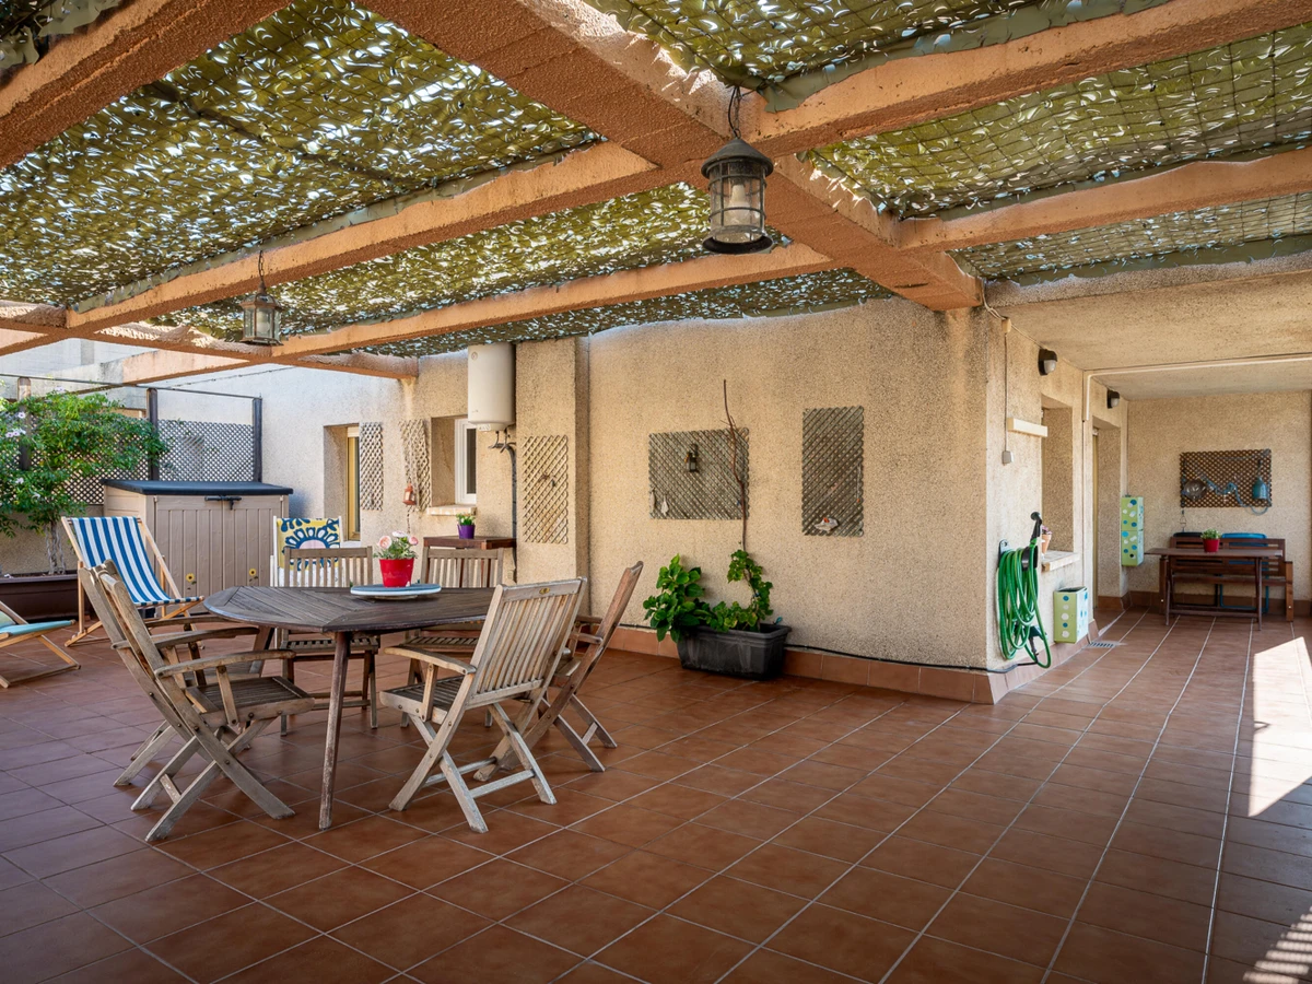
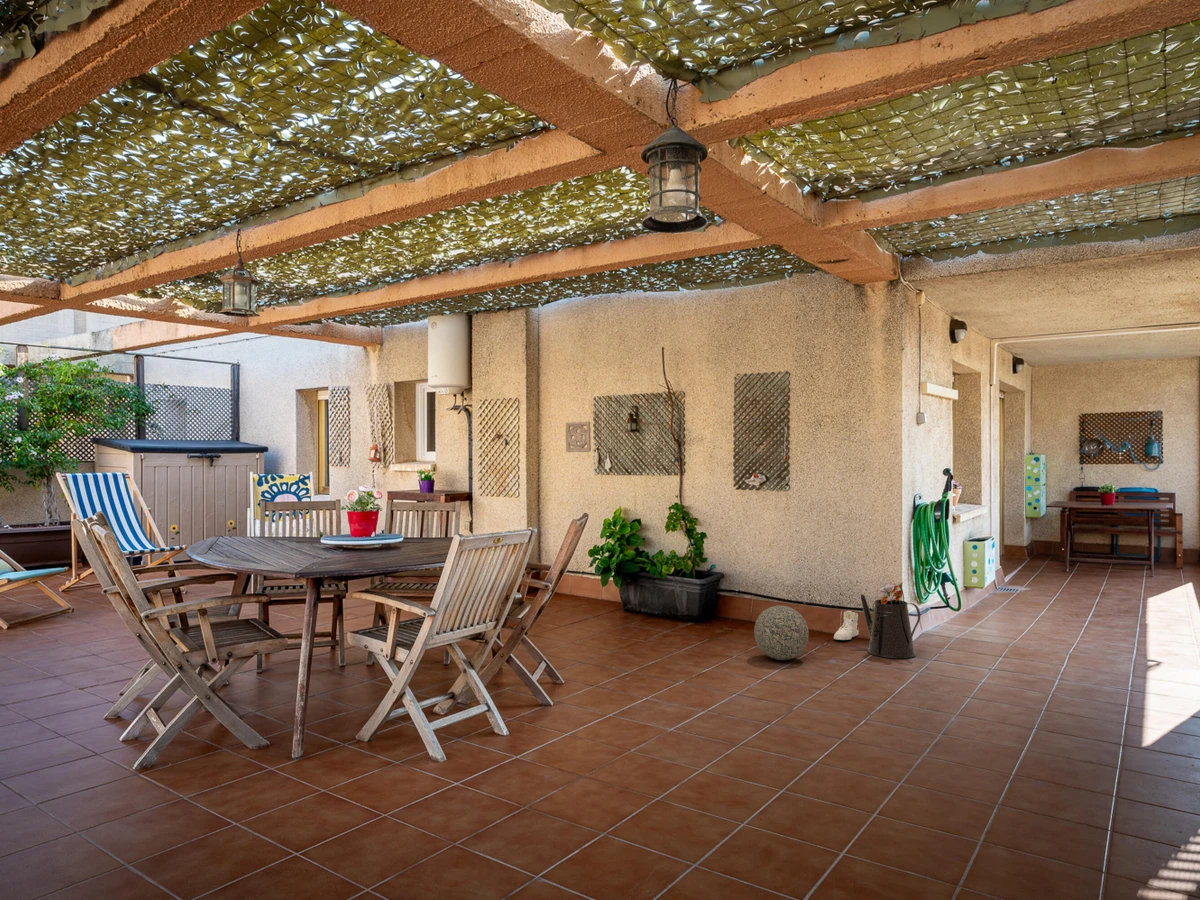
+ decorative ball [753,605,810,661]
+ sneaker [833,610,860,641]
+ wall ornament [565,421,592,453]
+ watering can [860,578,921,659]
